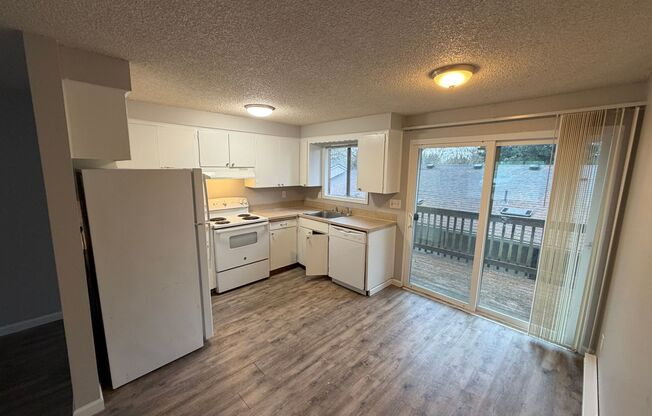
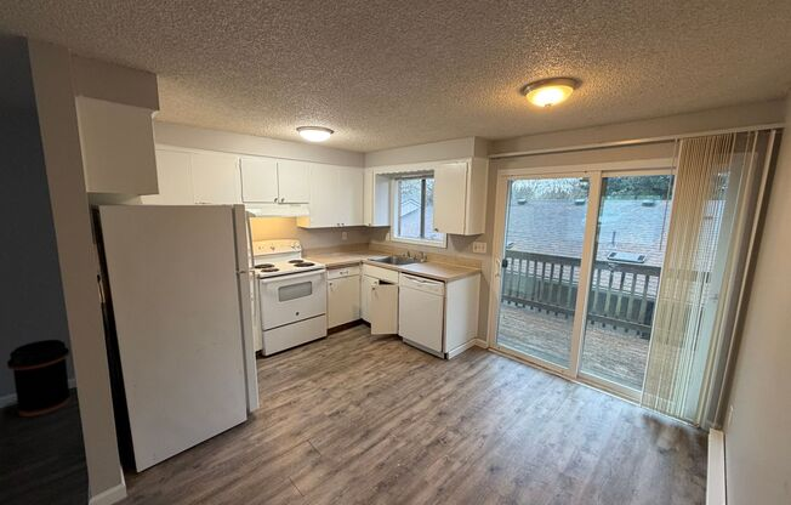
+ trash can [6,339,72,418]
